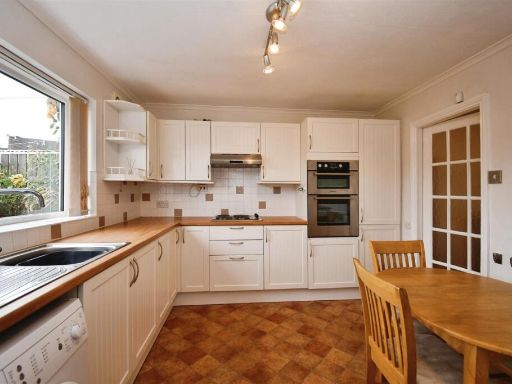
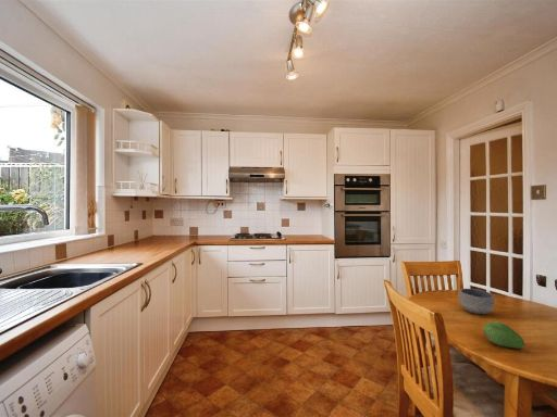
+ bowl [457,288,496,315]
+ fruit [482,320,525,350]
